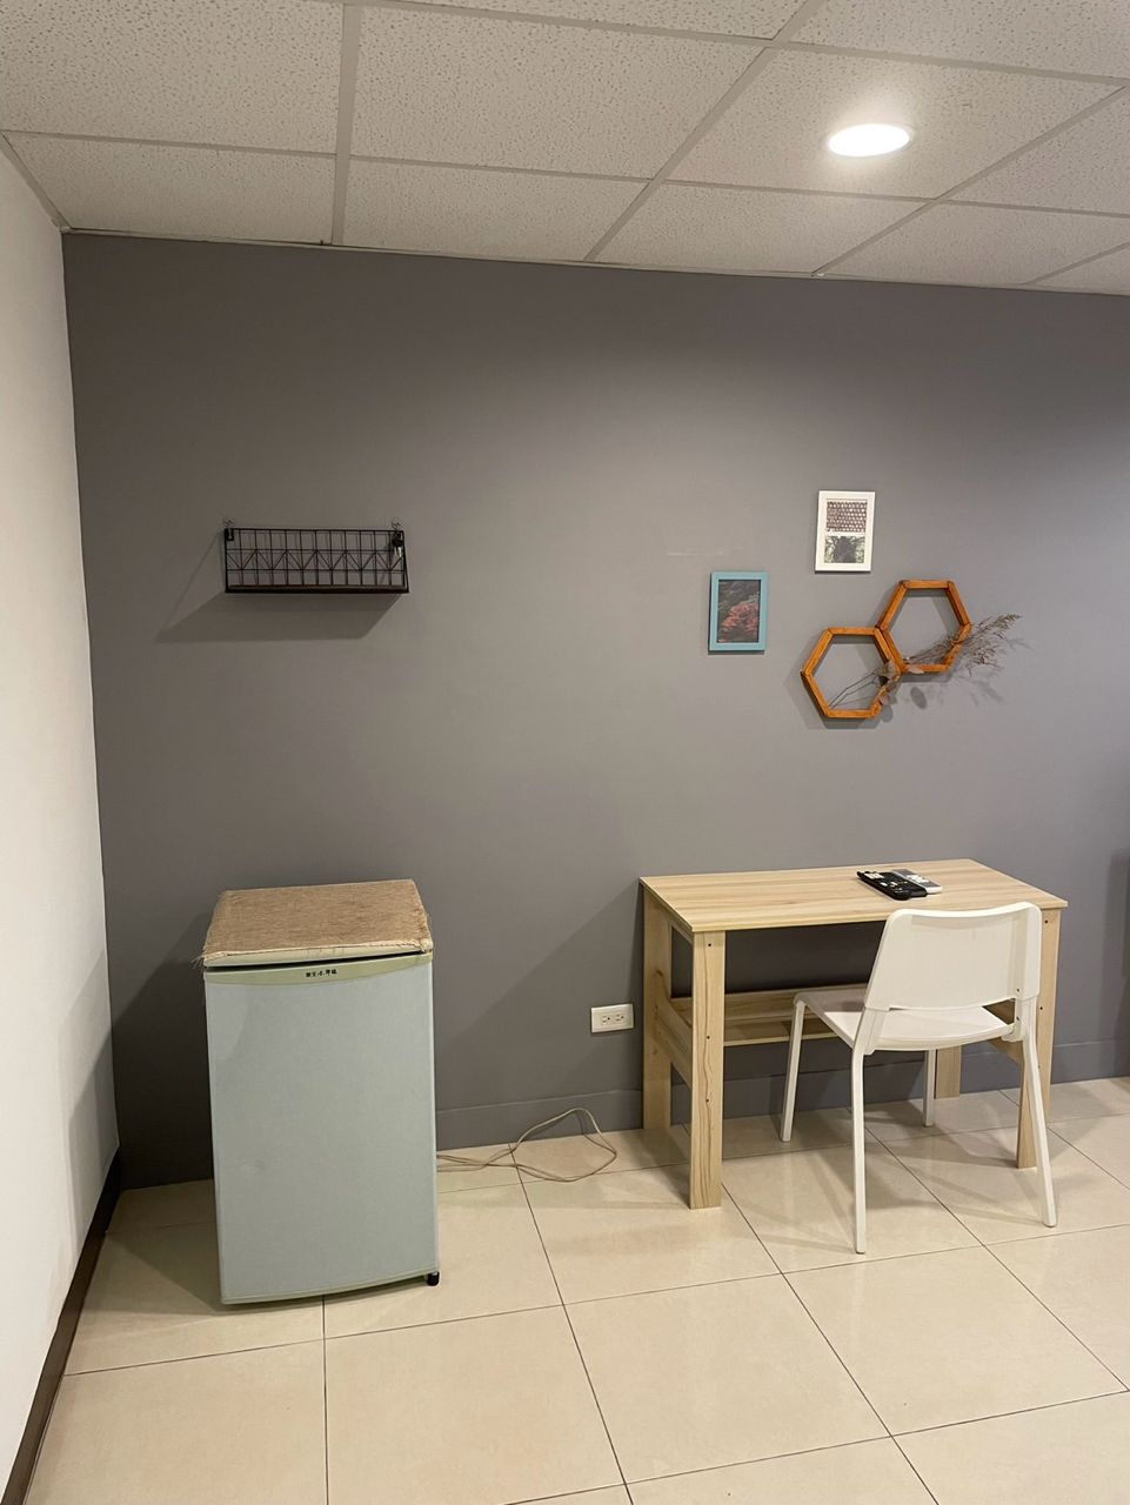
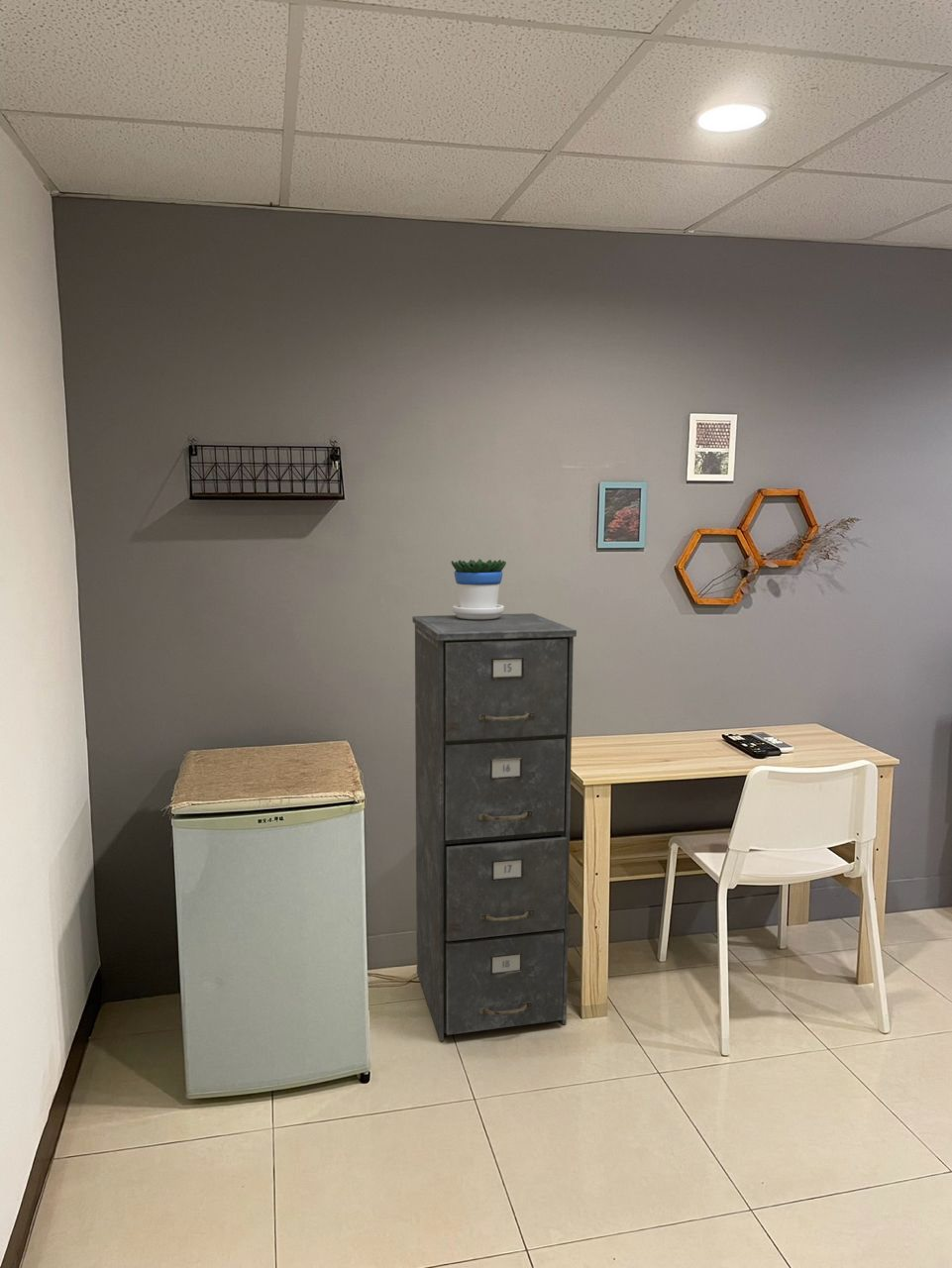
+ flowerpot [451,558,507,620]
+ filing cabinet [411,612,578,1042]
